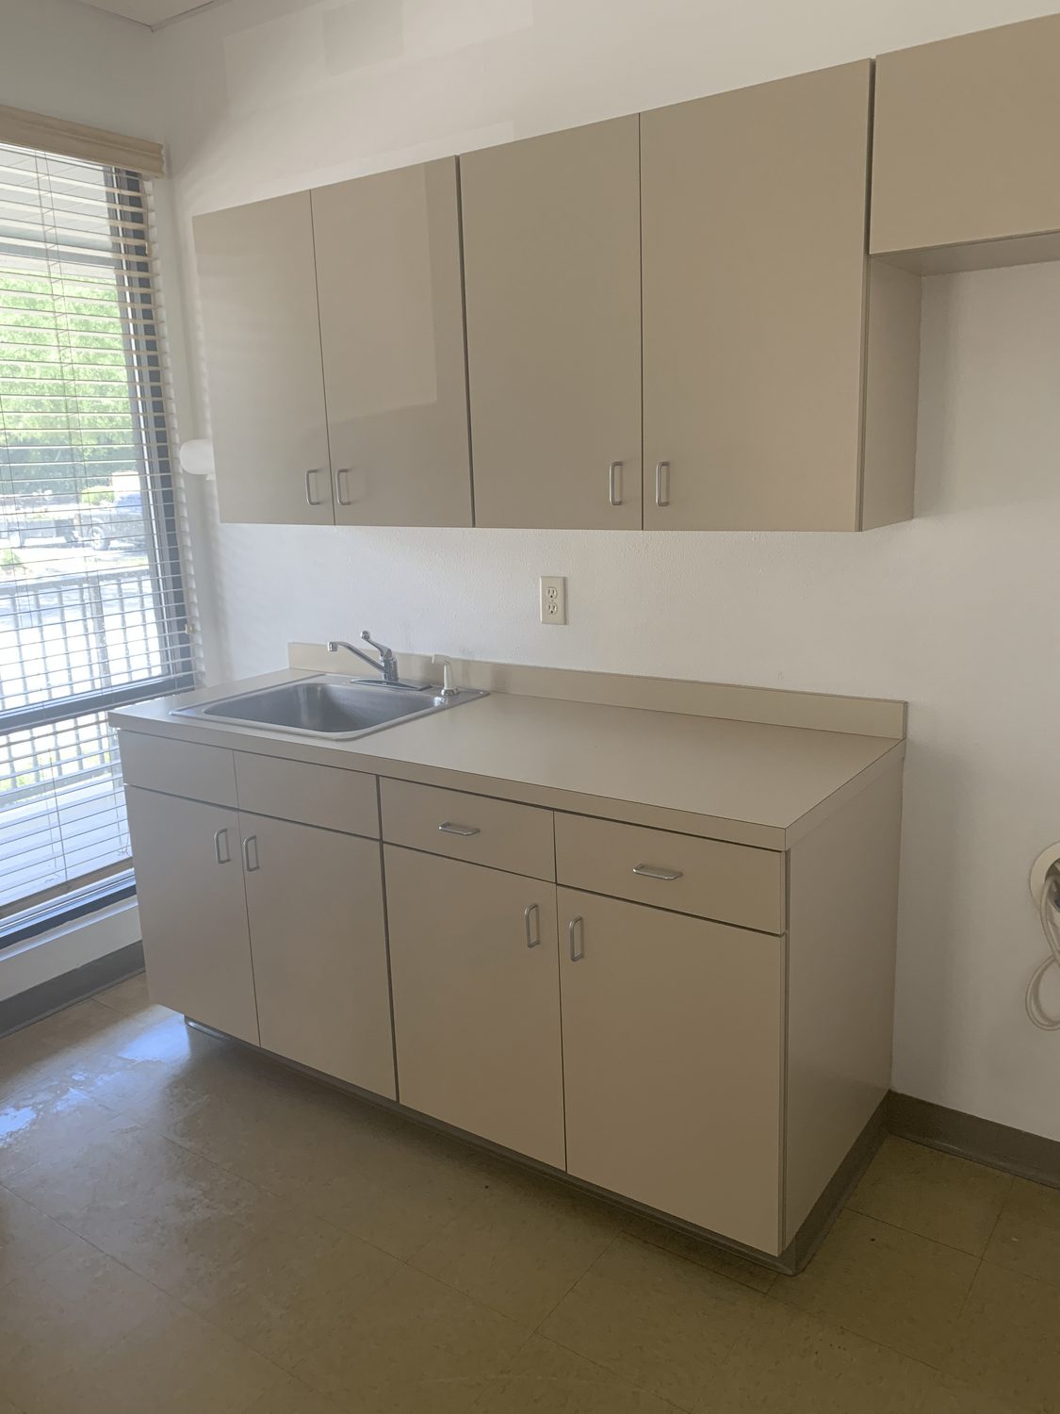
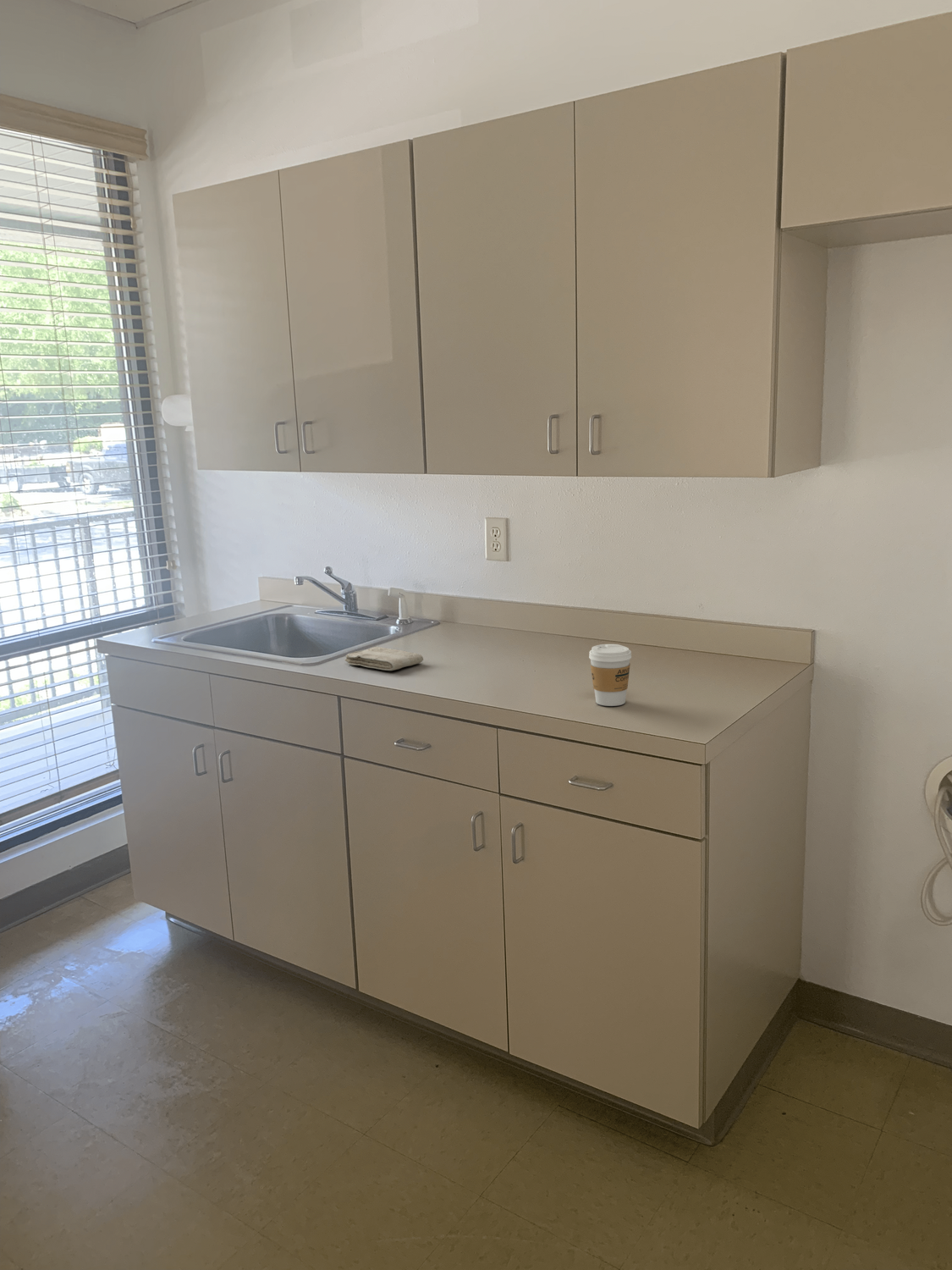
+ washcloth [344,646,424,671]
+ coffee cup [588,643,632,707]
